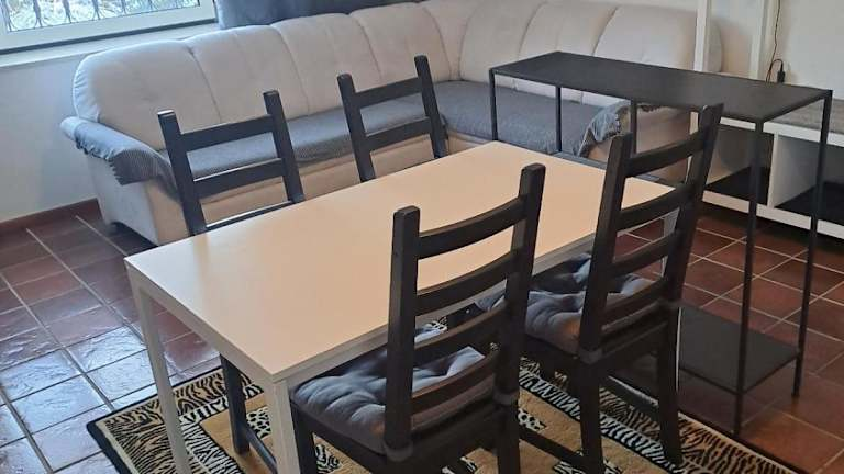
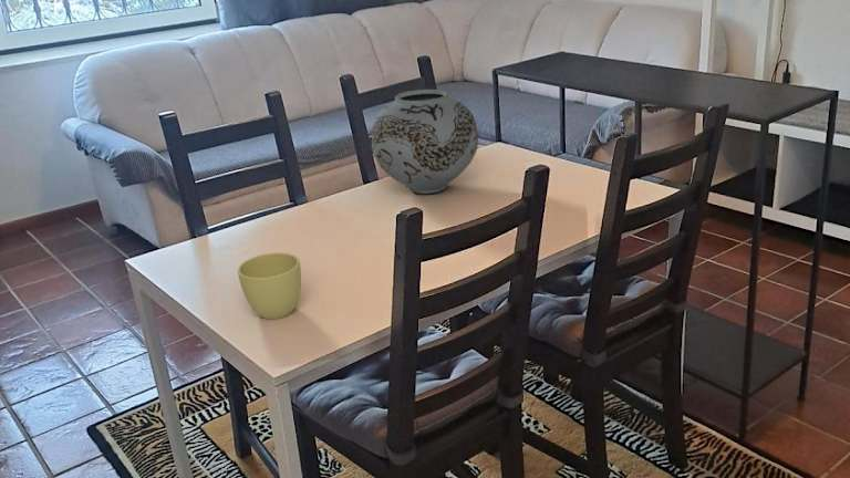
+ vase [371,89,479,195]
+ cup [237,251,302,320]
